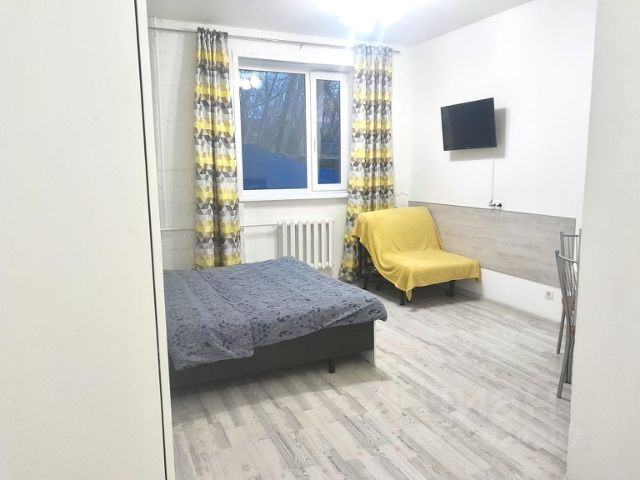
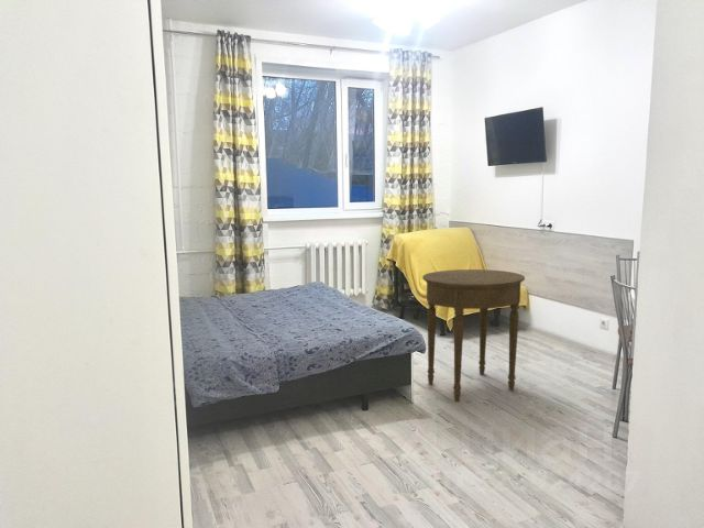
+ side table [421,268,526,403]
